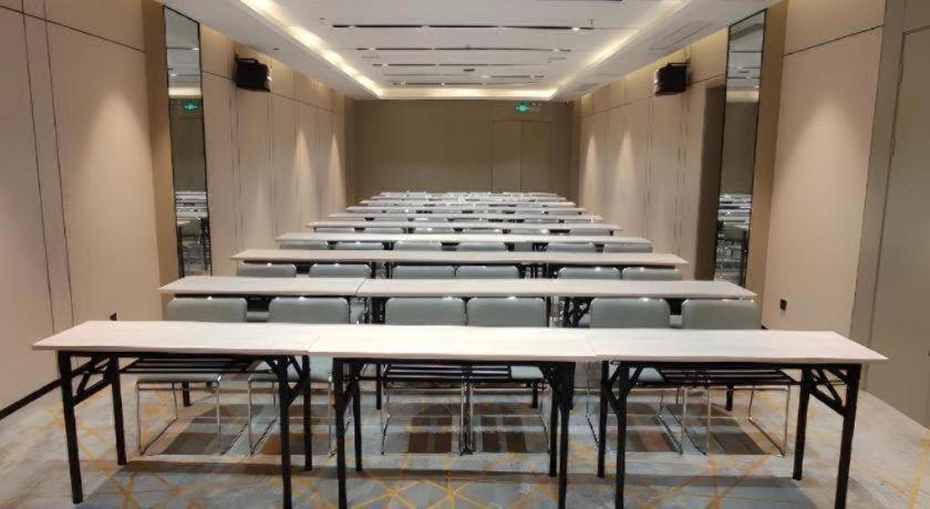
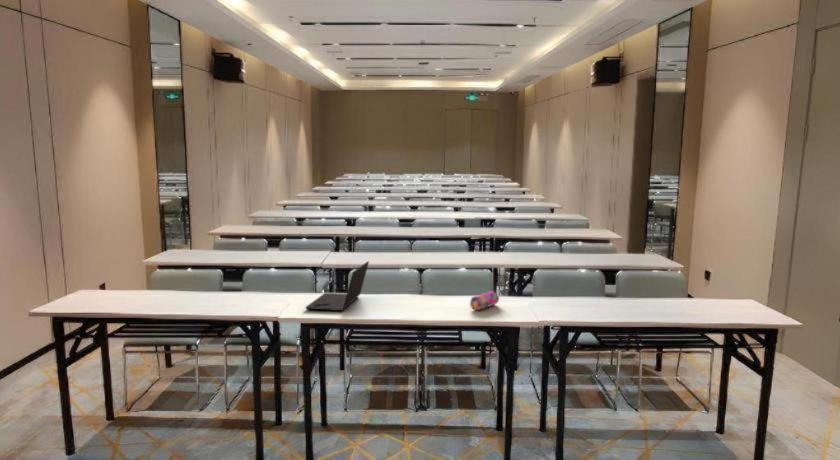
+ laptop [304,260,370,312]
+ pencil case [469,290,500,311]
